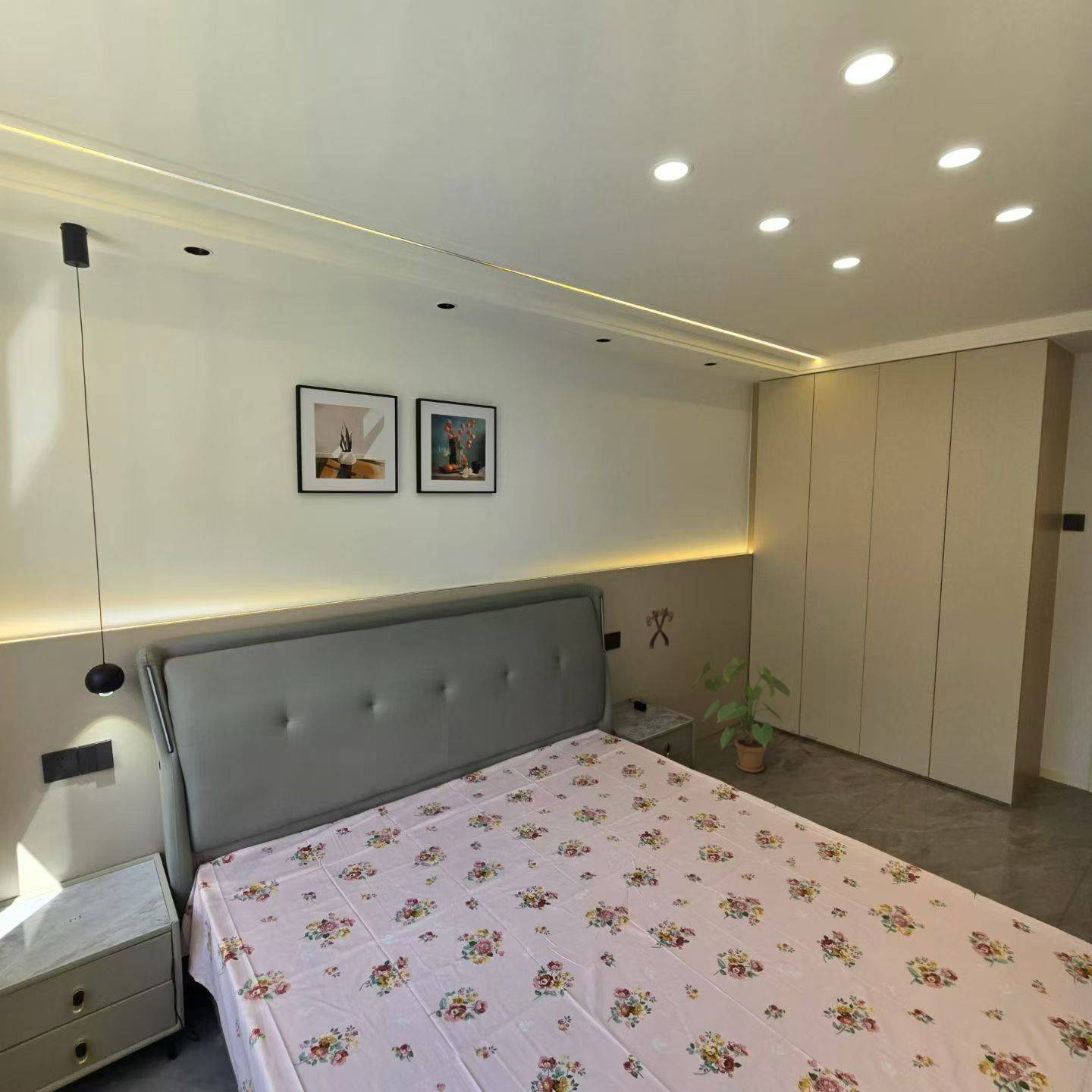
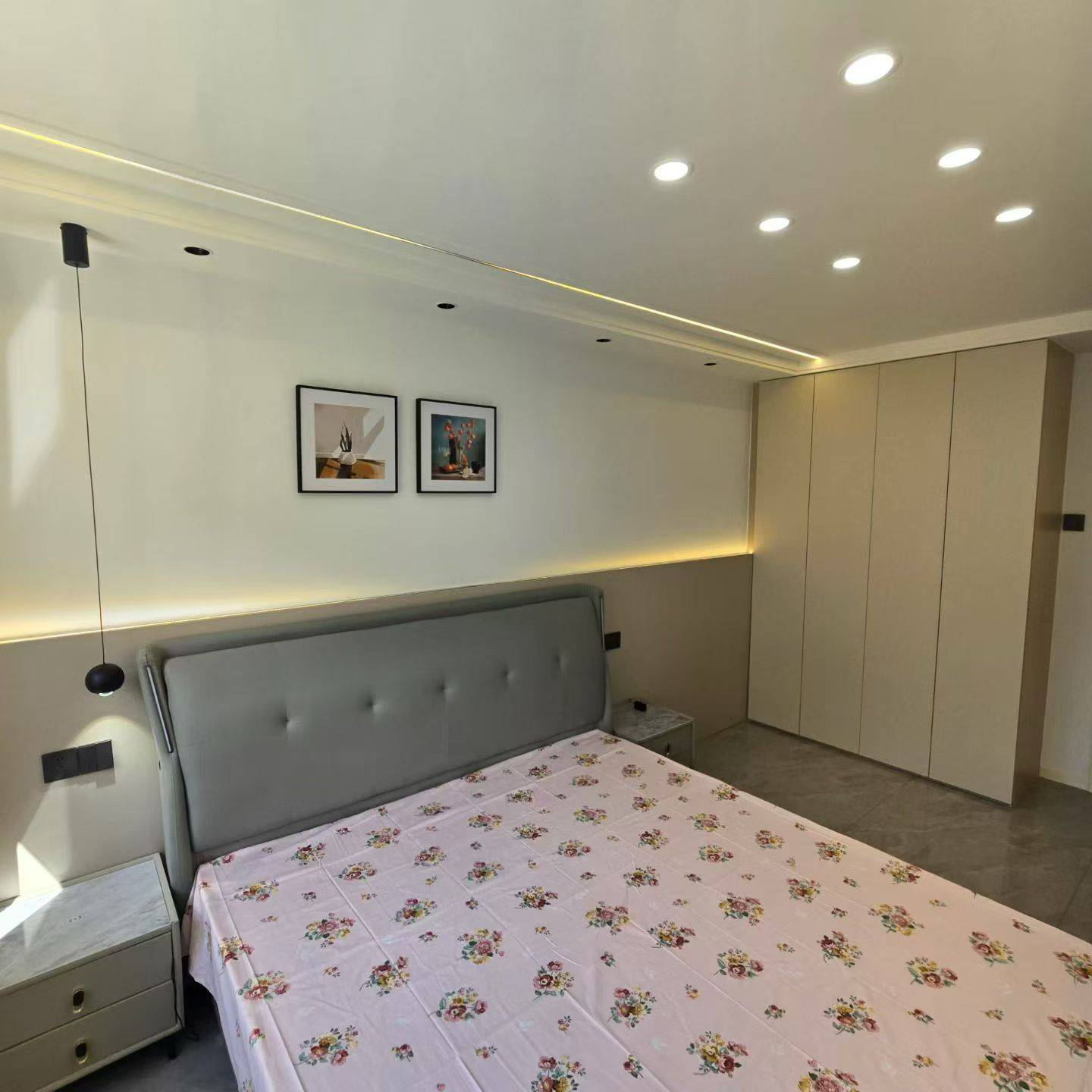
- house plant [691,657,792,773]
- decorative ornament [645,606,674,650]
